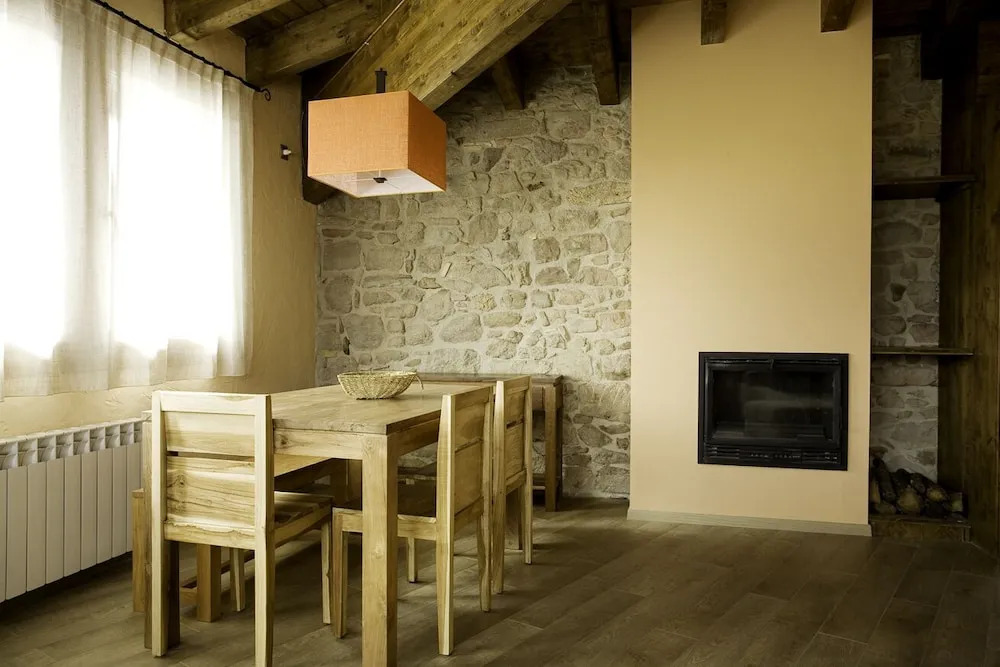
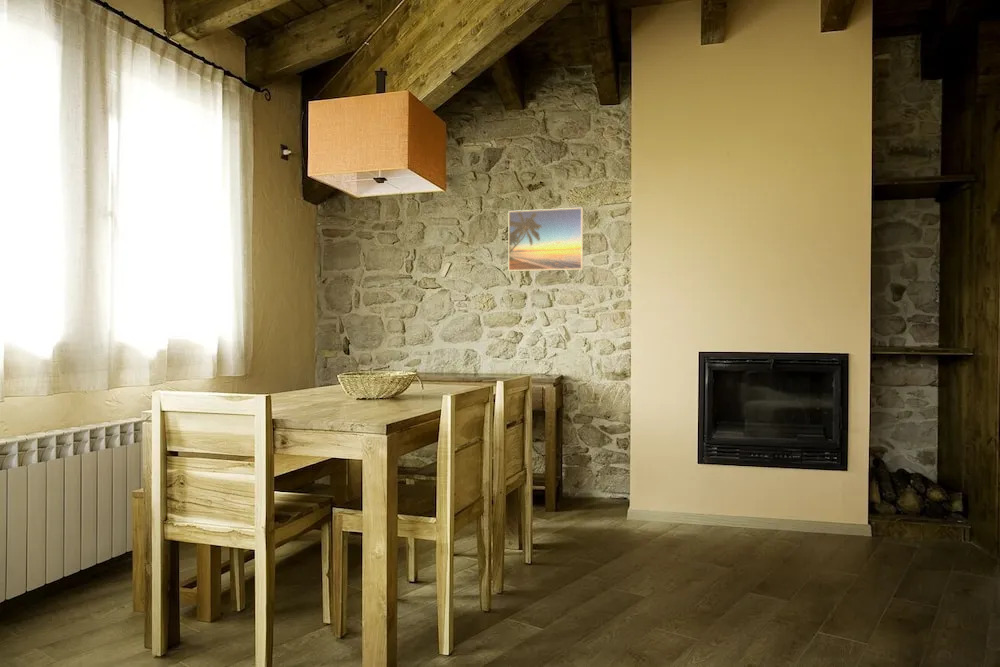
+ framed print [507,207,584,272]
